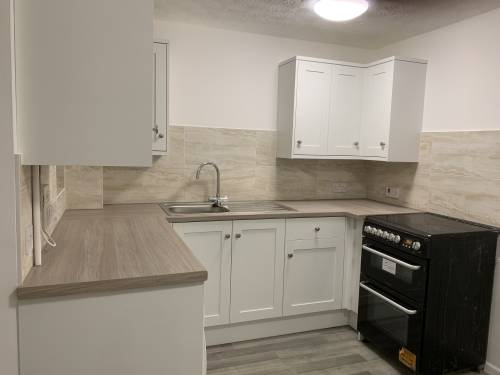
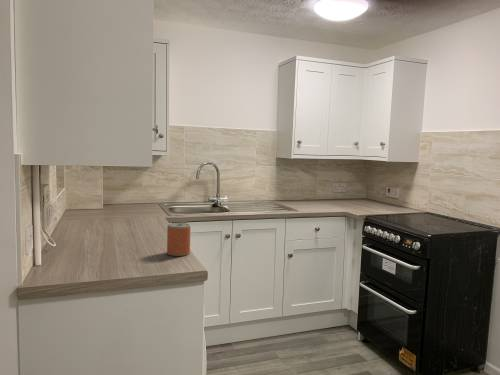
+ beverage can [166,222,191,257]
